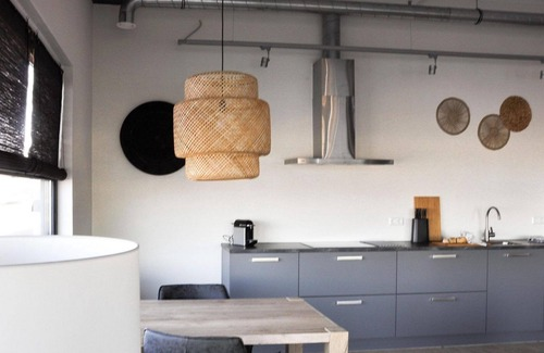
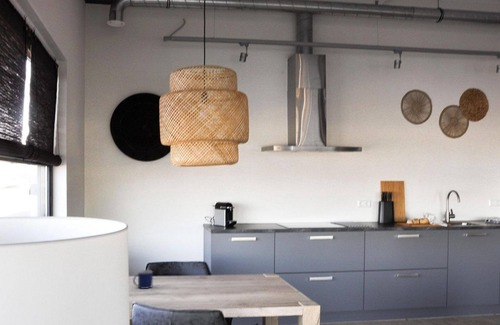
+ mug [132,269,154,290]
